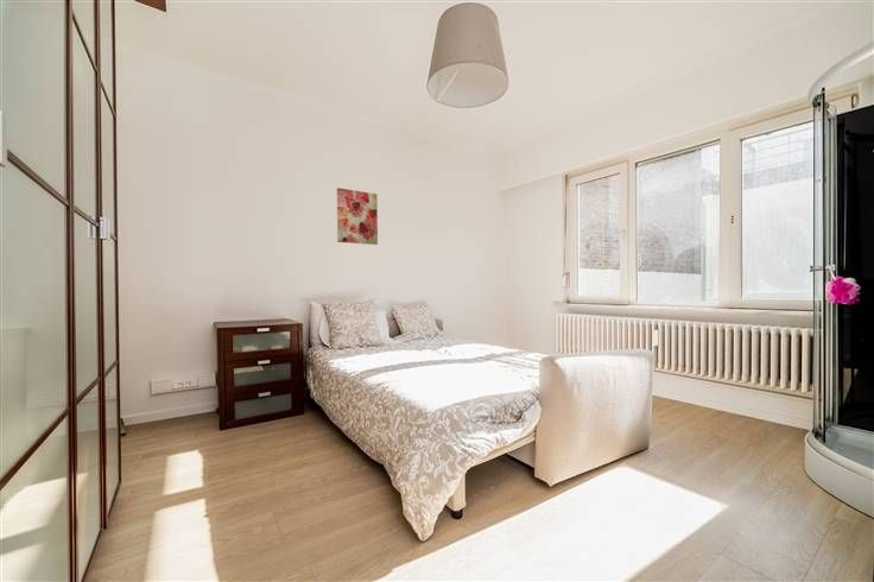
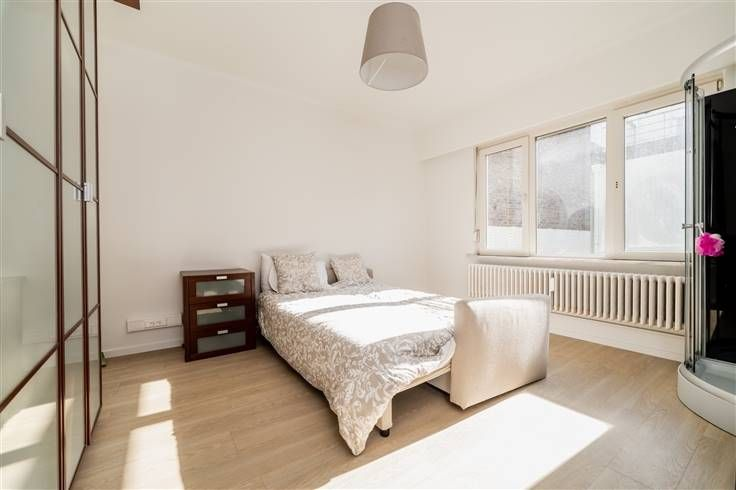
- wall art [336,188,379,246]
